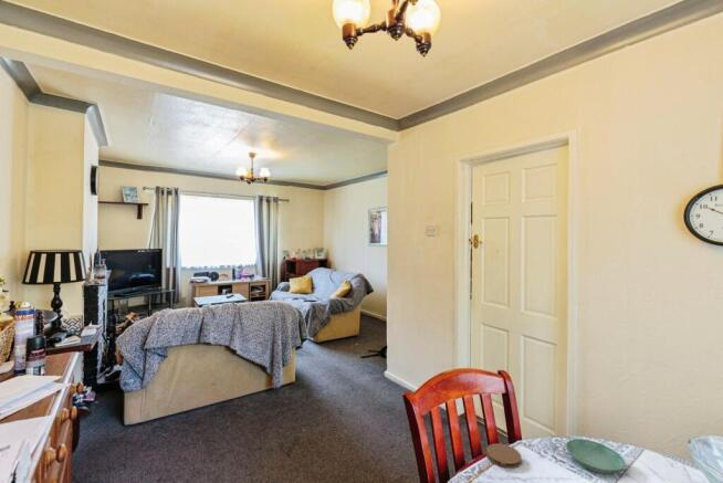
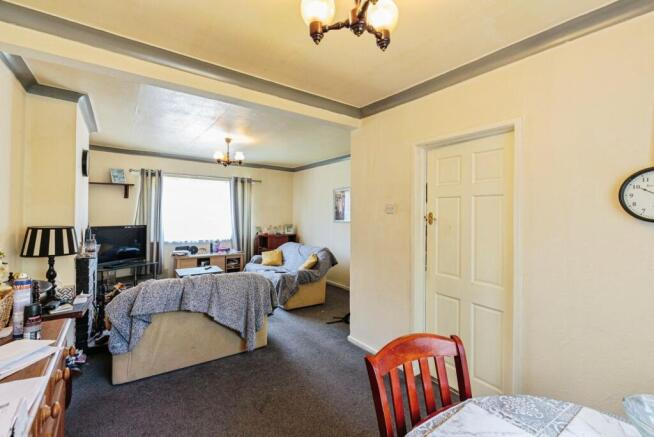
- coaster [485,442,522,469]
- saucer [565,438,626,475]
